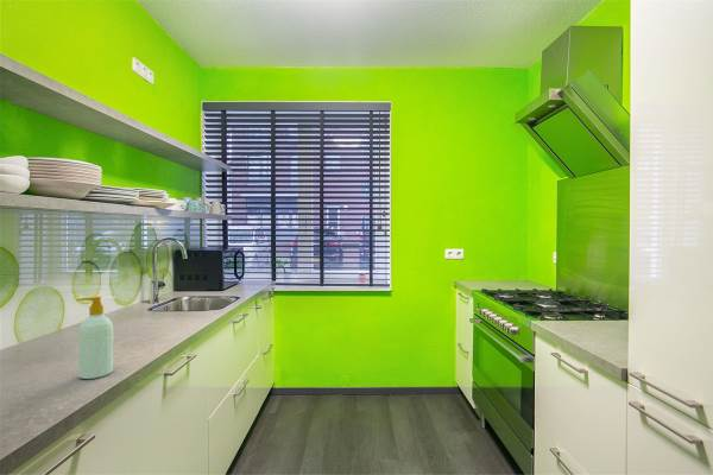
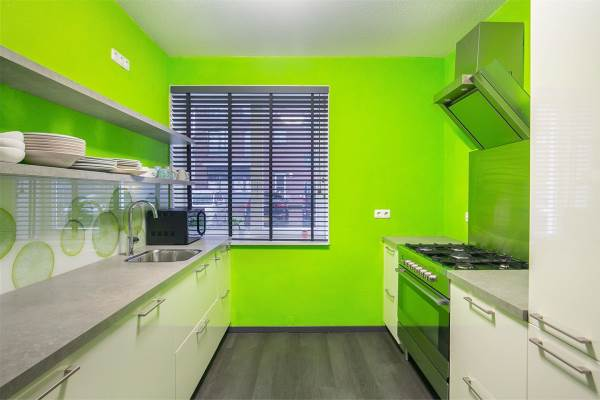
- soap bottle [75,296,114,380]
